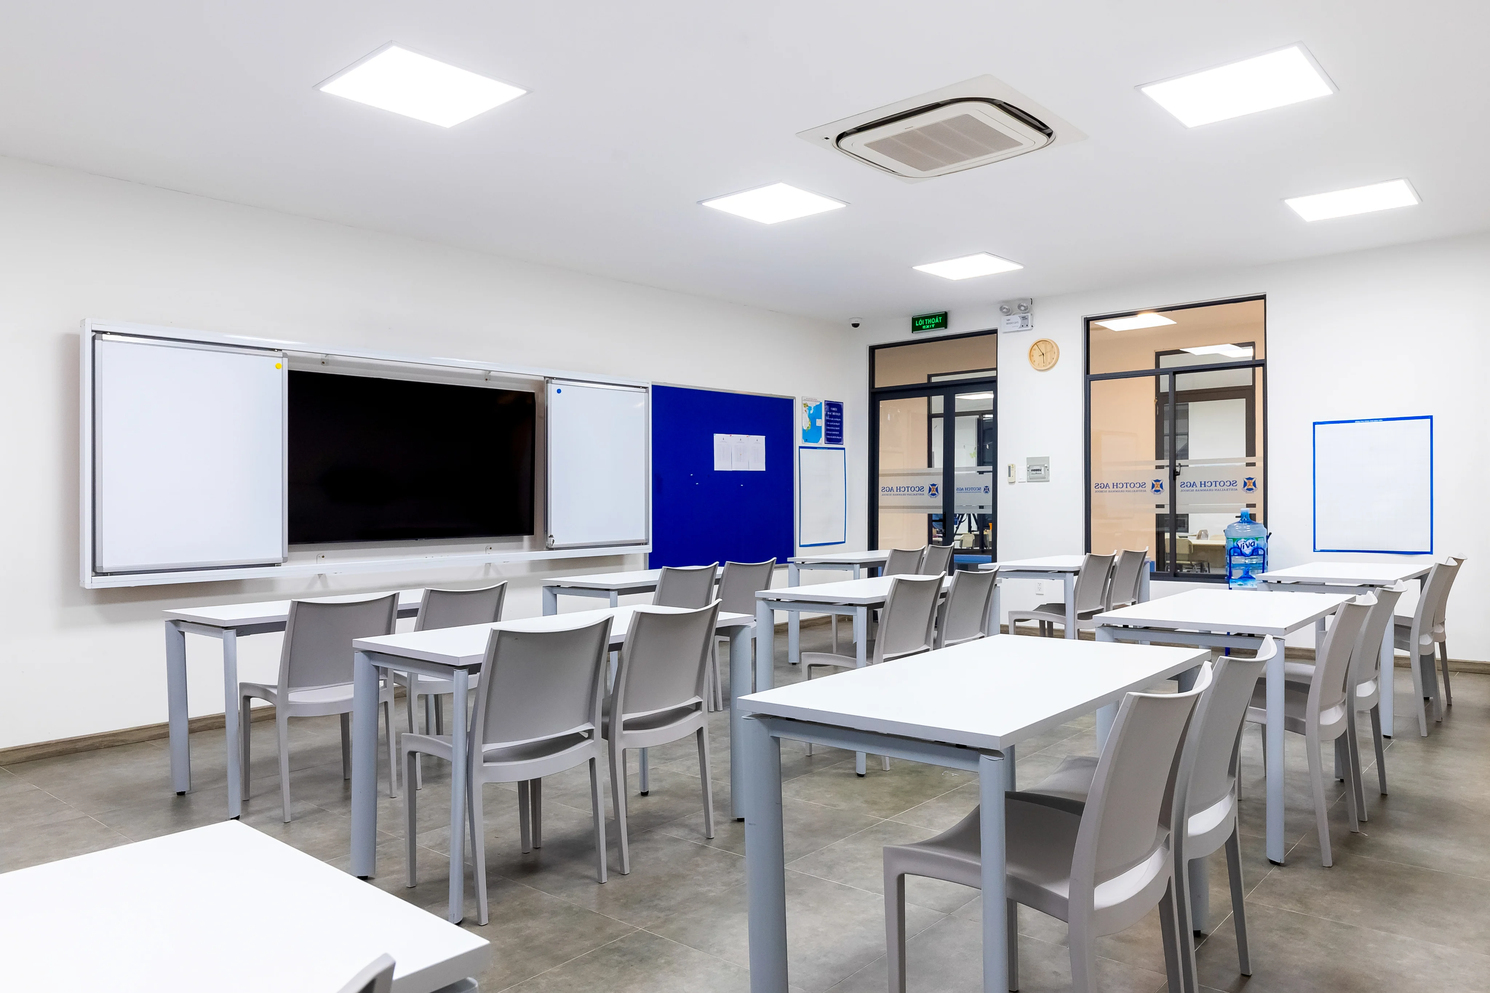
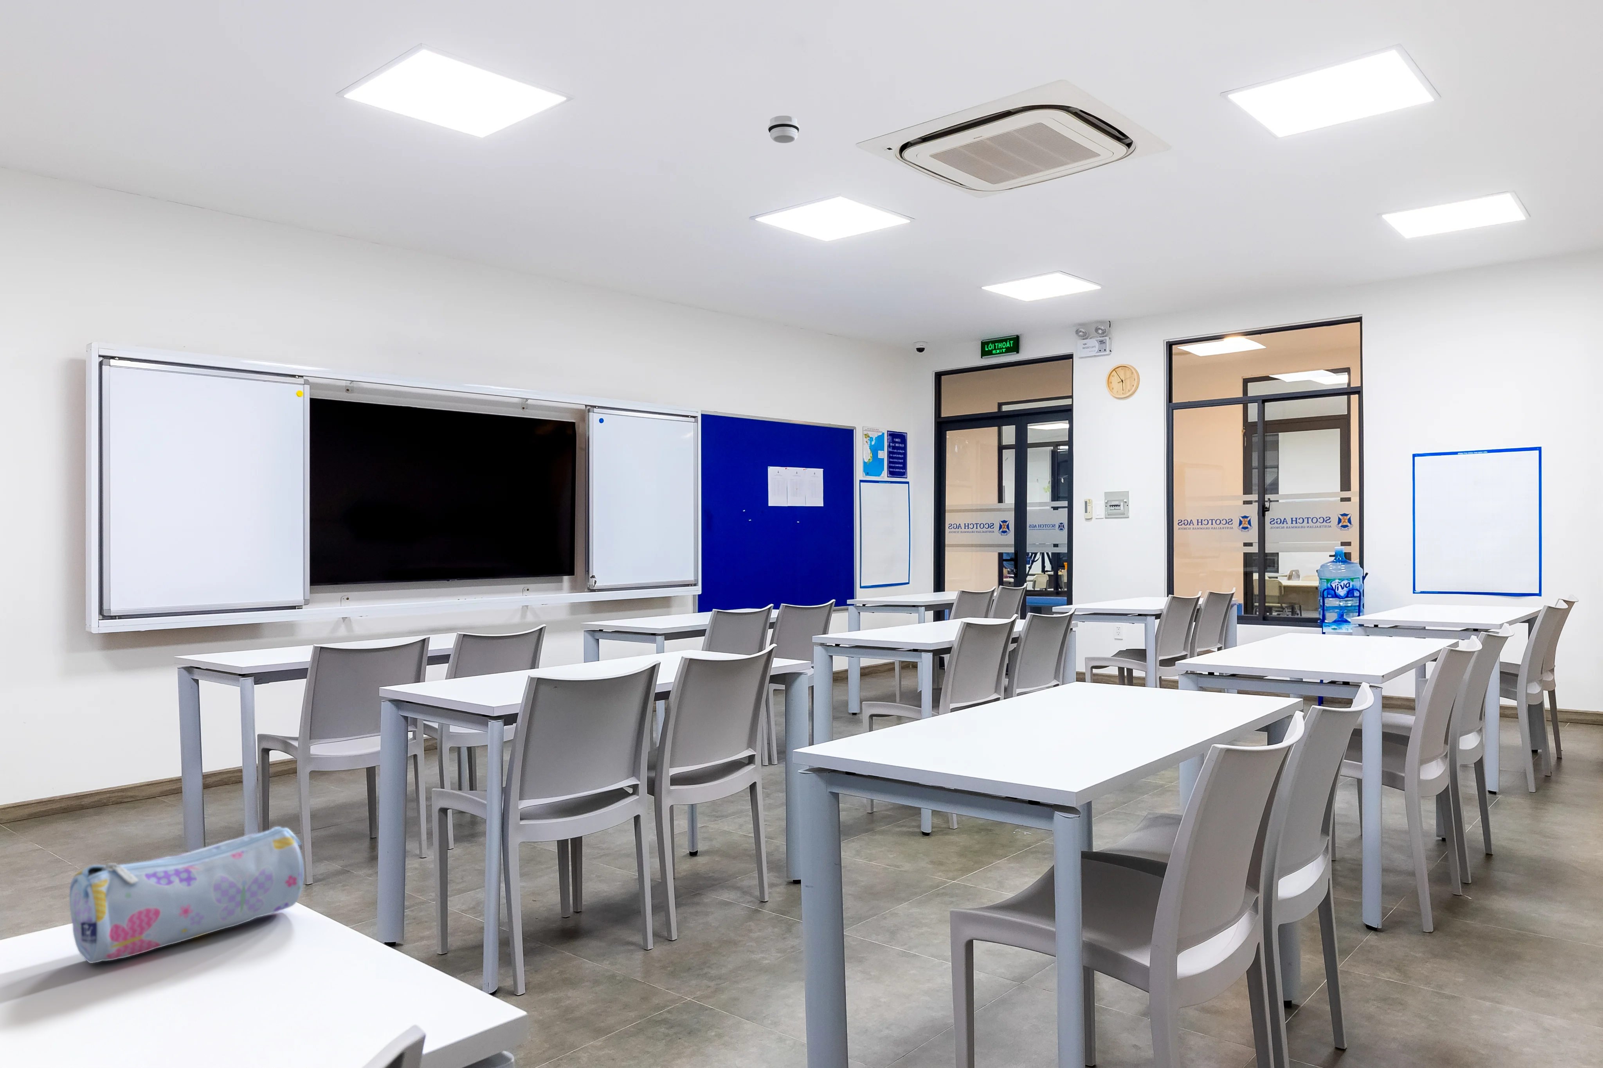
+ pencil case [69,826,304,963]
+ smoke detector [767,116,800,143]
